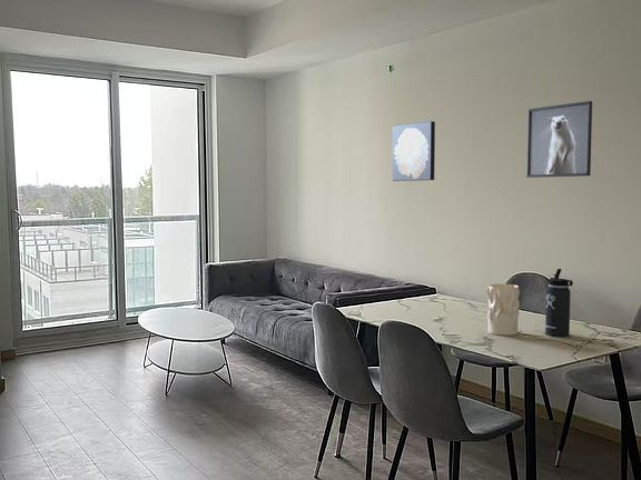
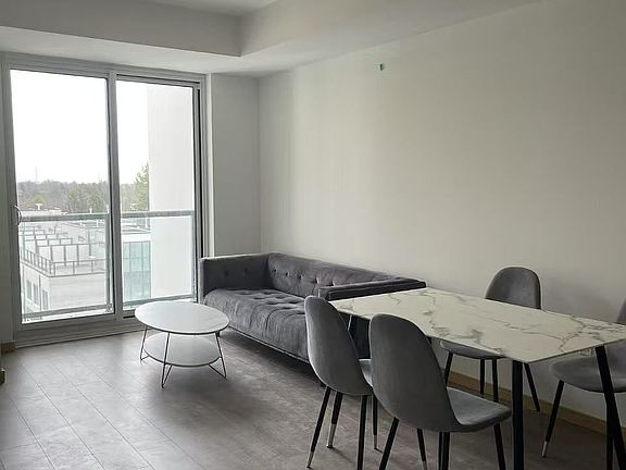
- vase [485,283,521,337]
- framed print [525,100,593,179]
- wall art [392,120,436,182]
- thermos bottle [544,268,574,338]
